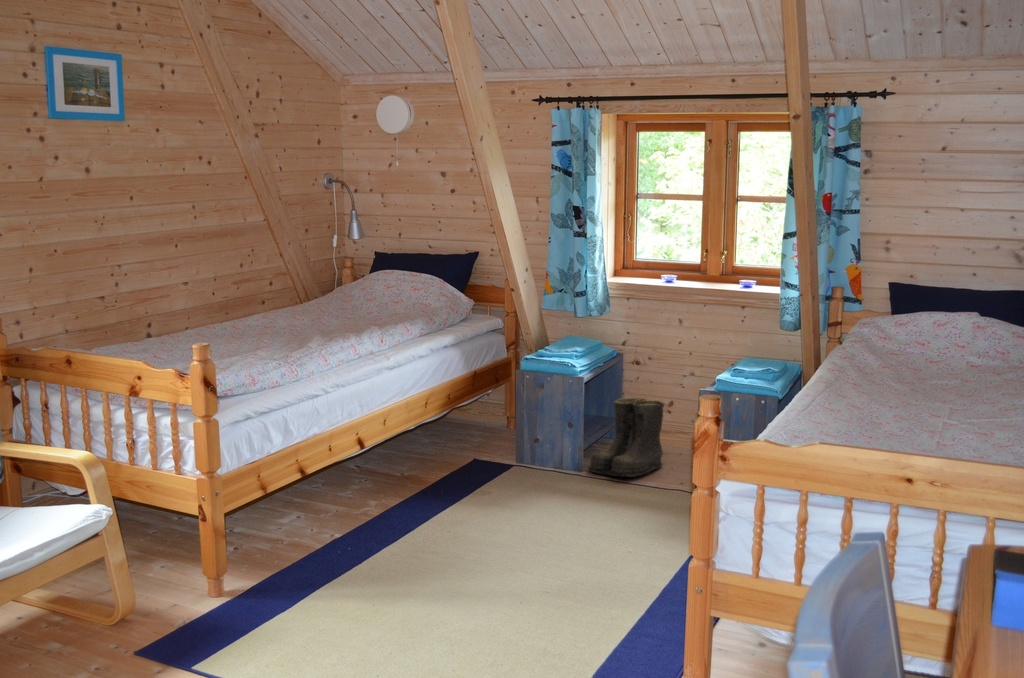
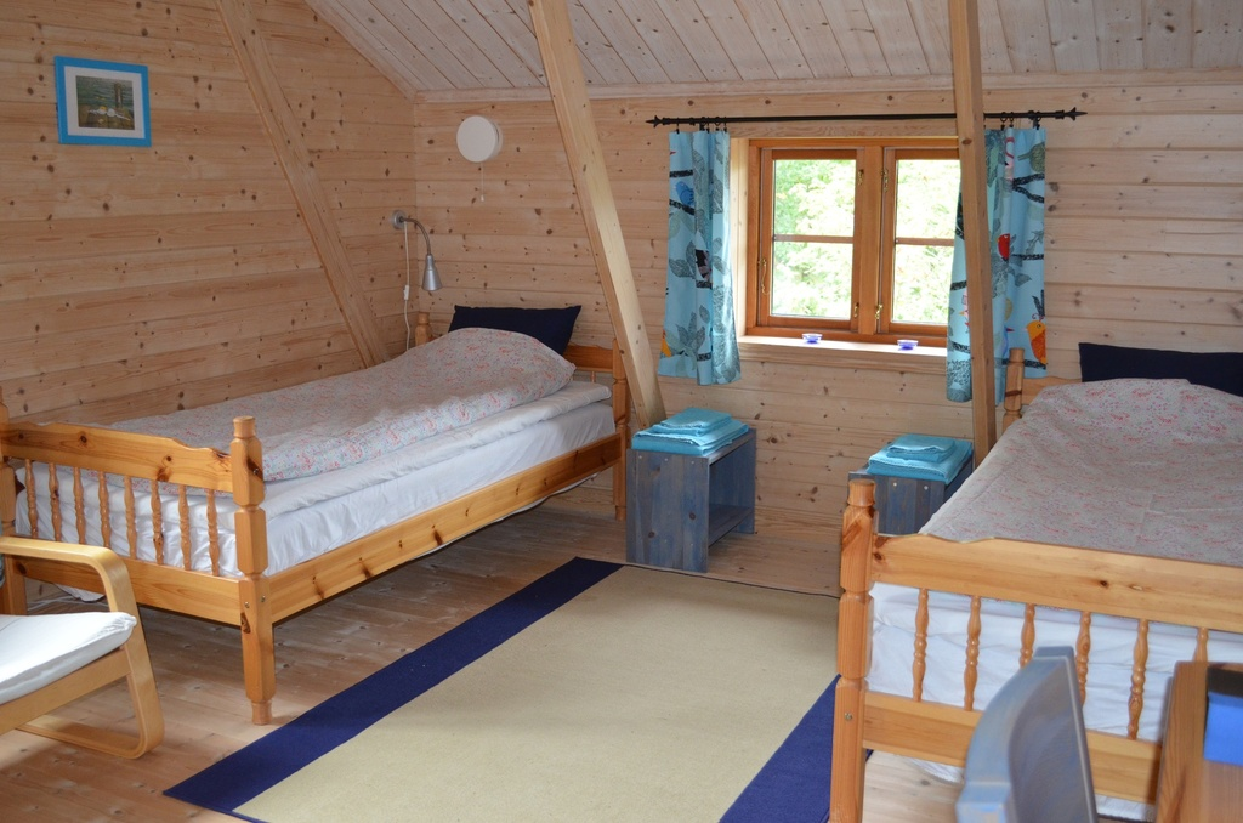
- boots [587,397,665,478]
